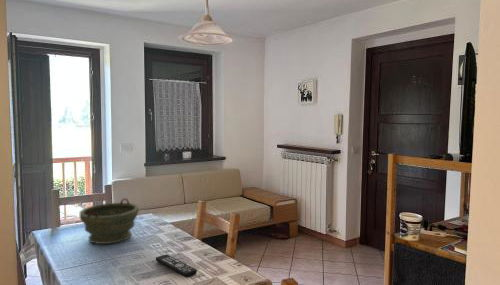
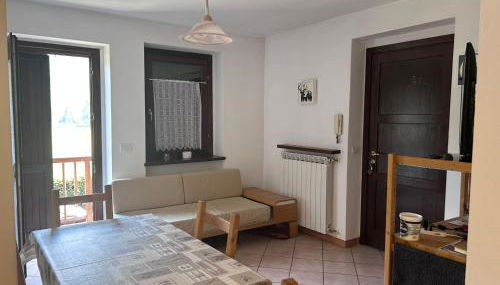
- bowl [78,198,140,245]
- remote control [155,253,198,278]
